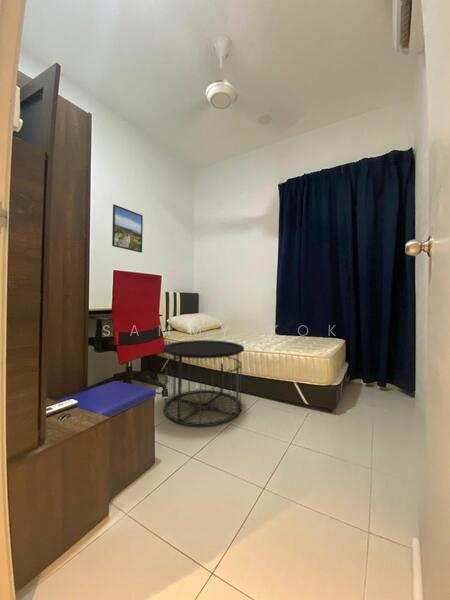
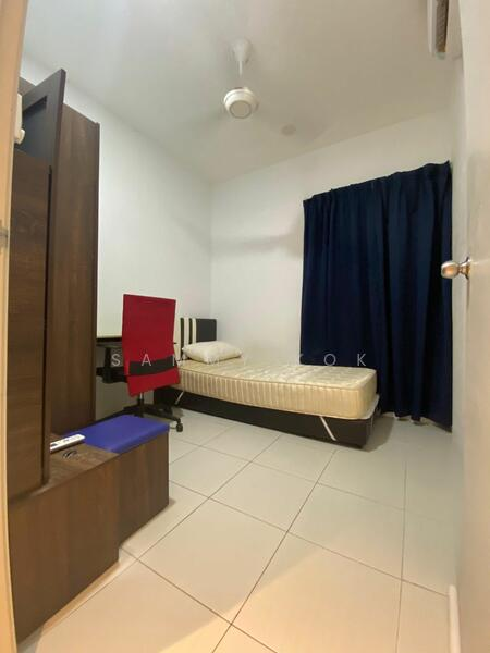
- side table [162,339,245,427]
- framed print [111,203,144,254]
